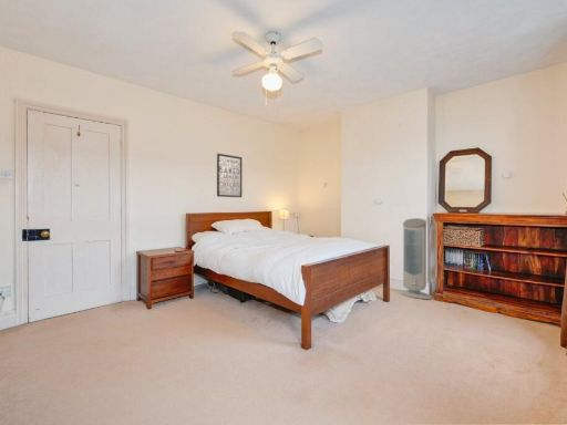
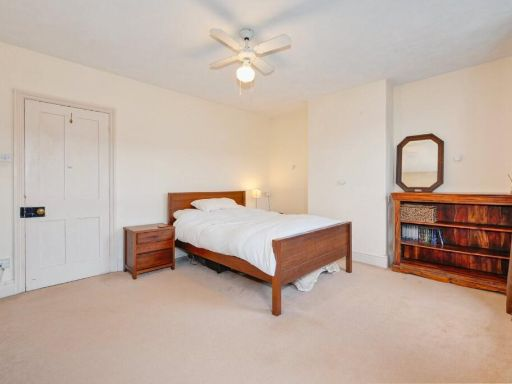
- wall art [216,153,243,198]
- air purifier [396,217,433,300]
